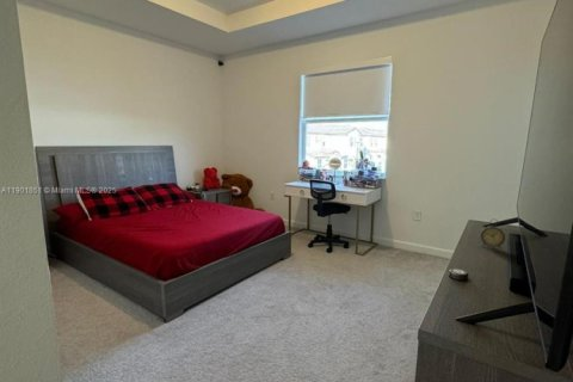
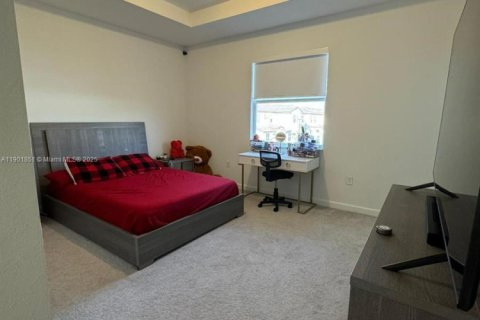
- alarm clock [480,217,506,251]
